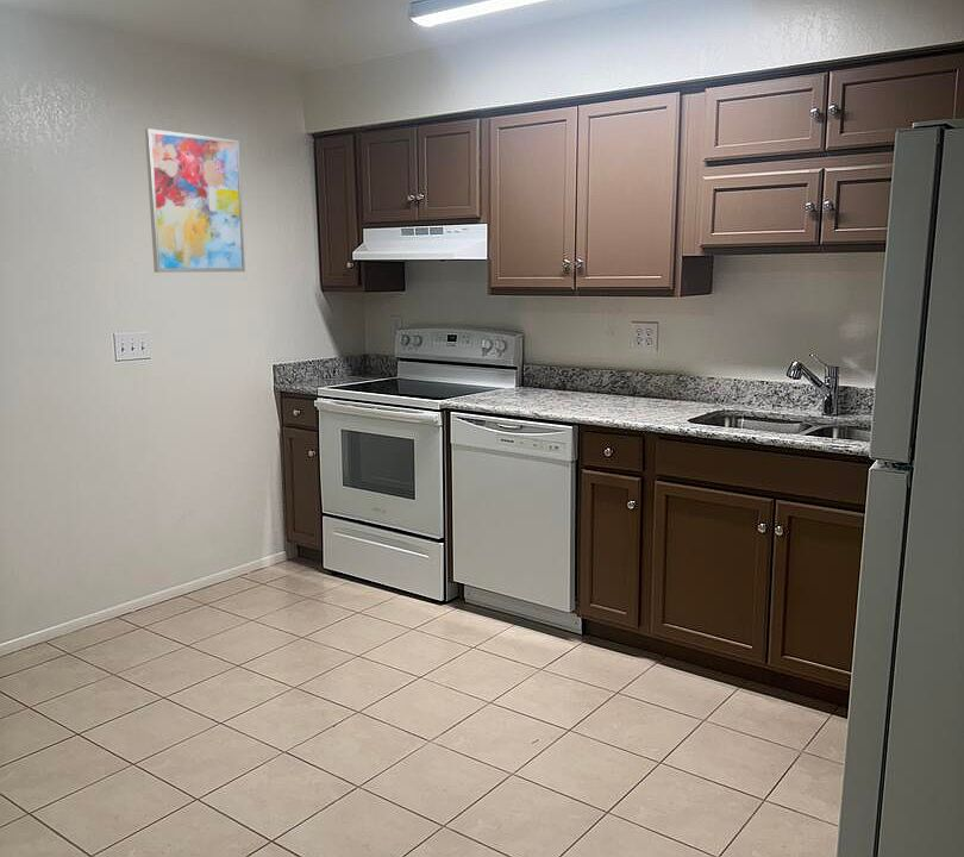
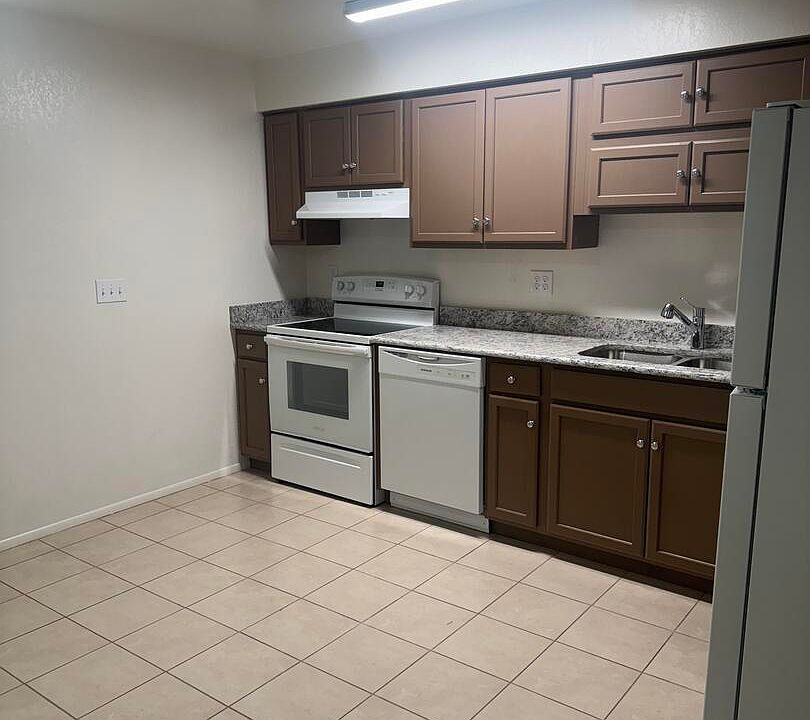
- wall art [144,127,246,274]
